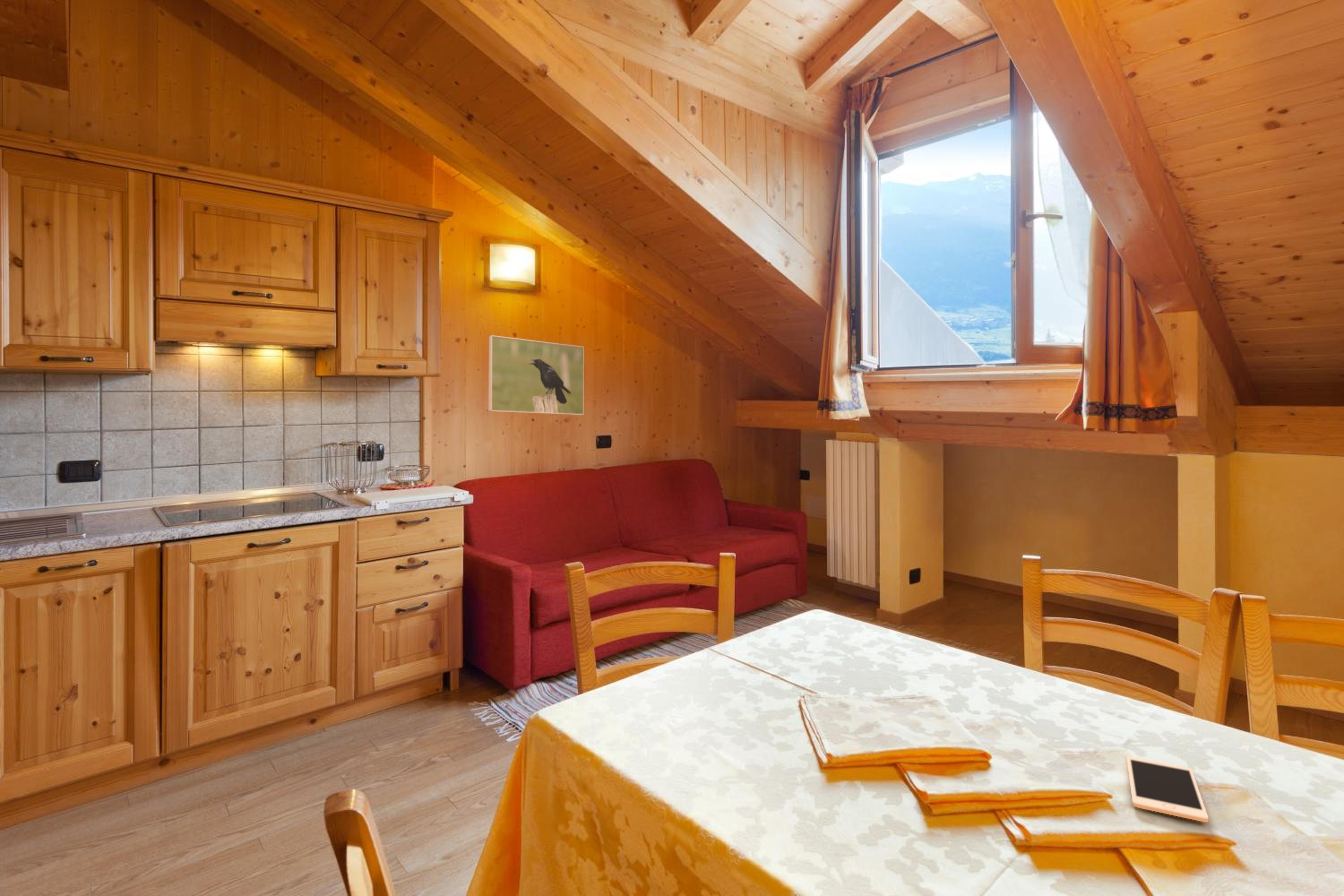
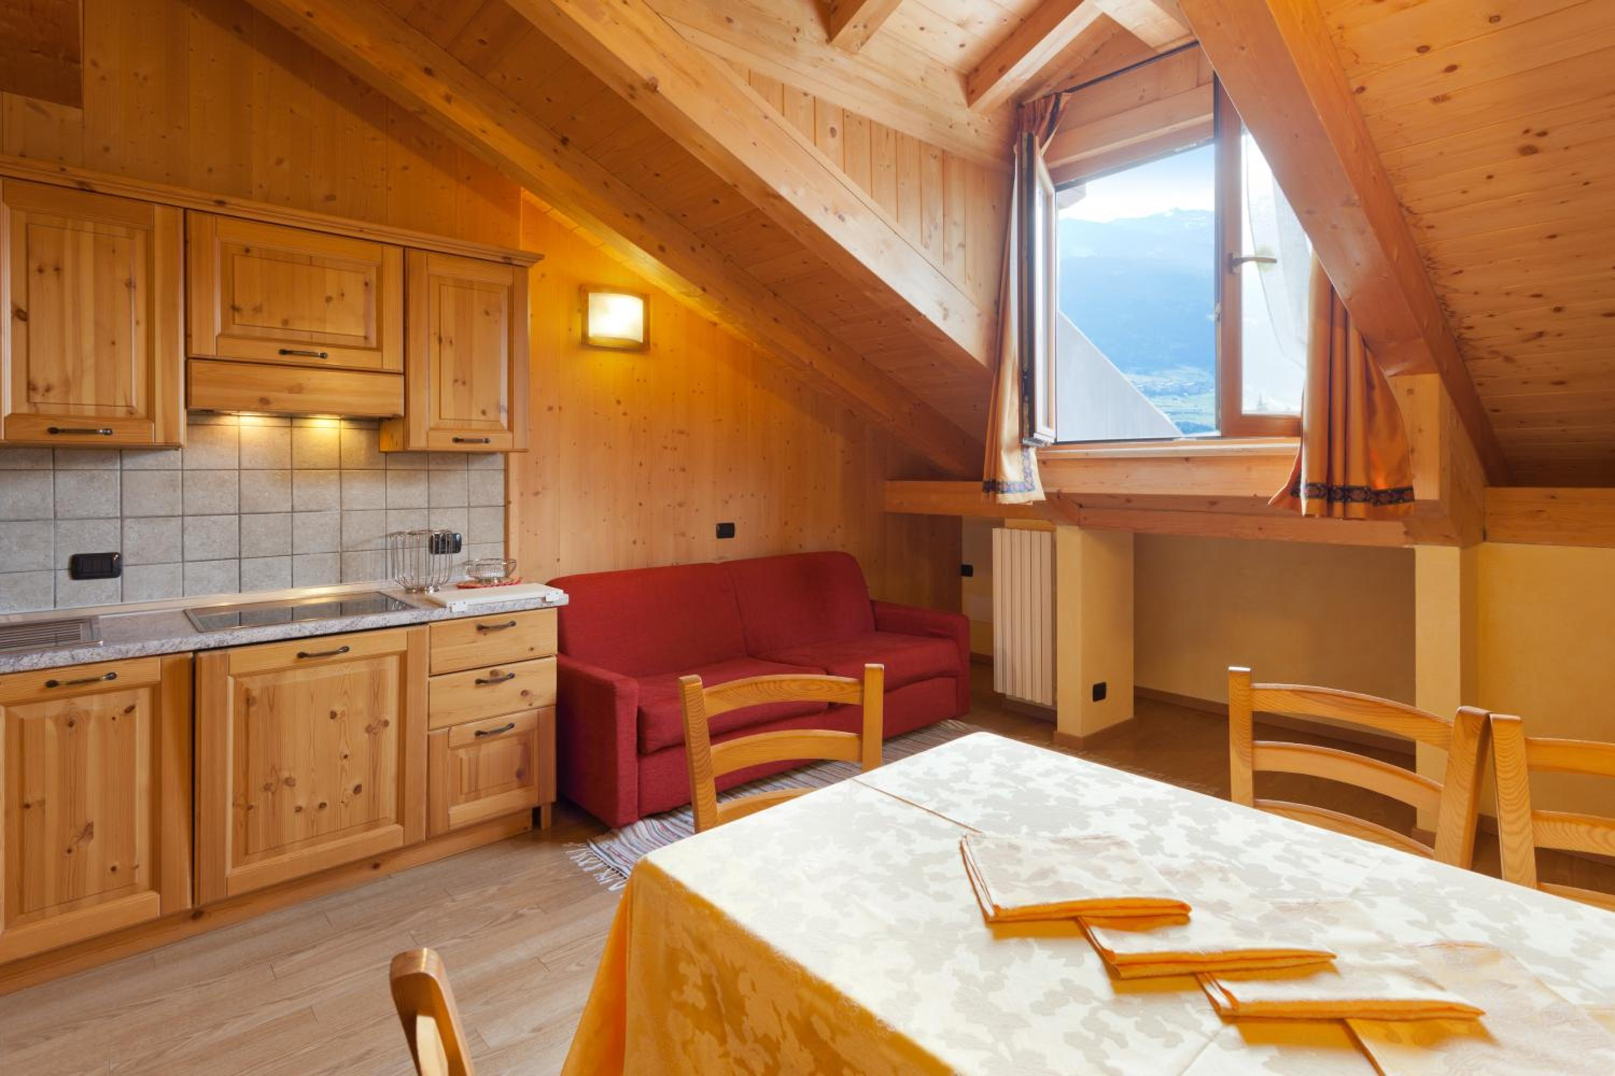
- cell phone [1126,755,1209,823]
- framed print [488,335,585,415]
